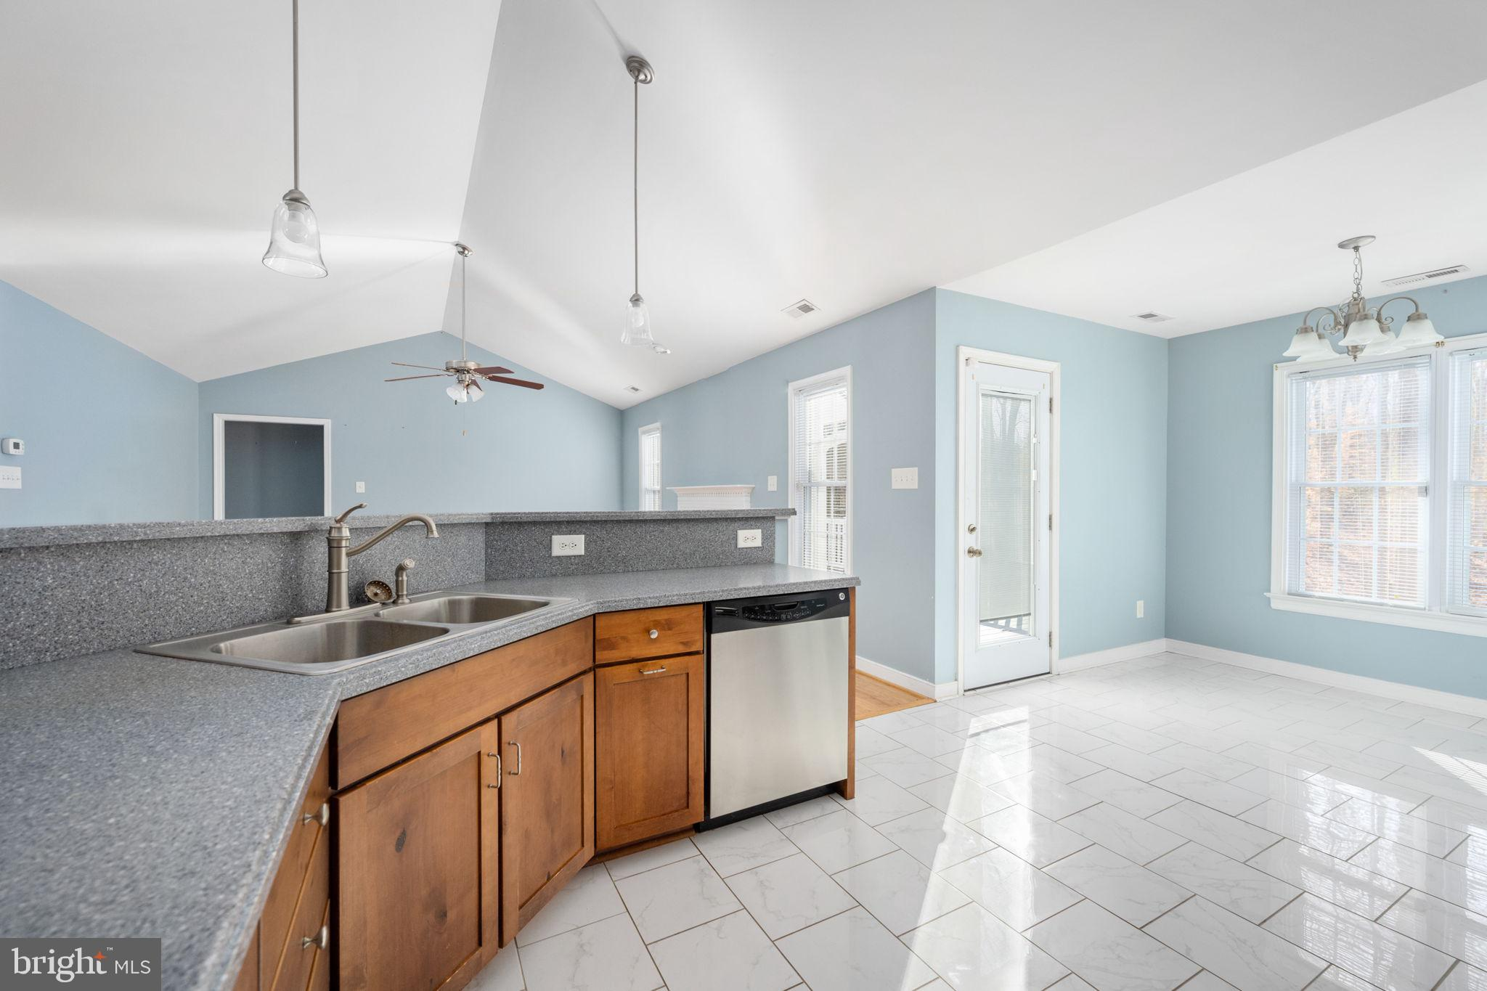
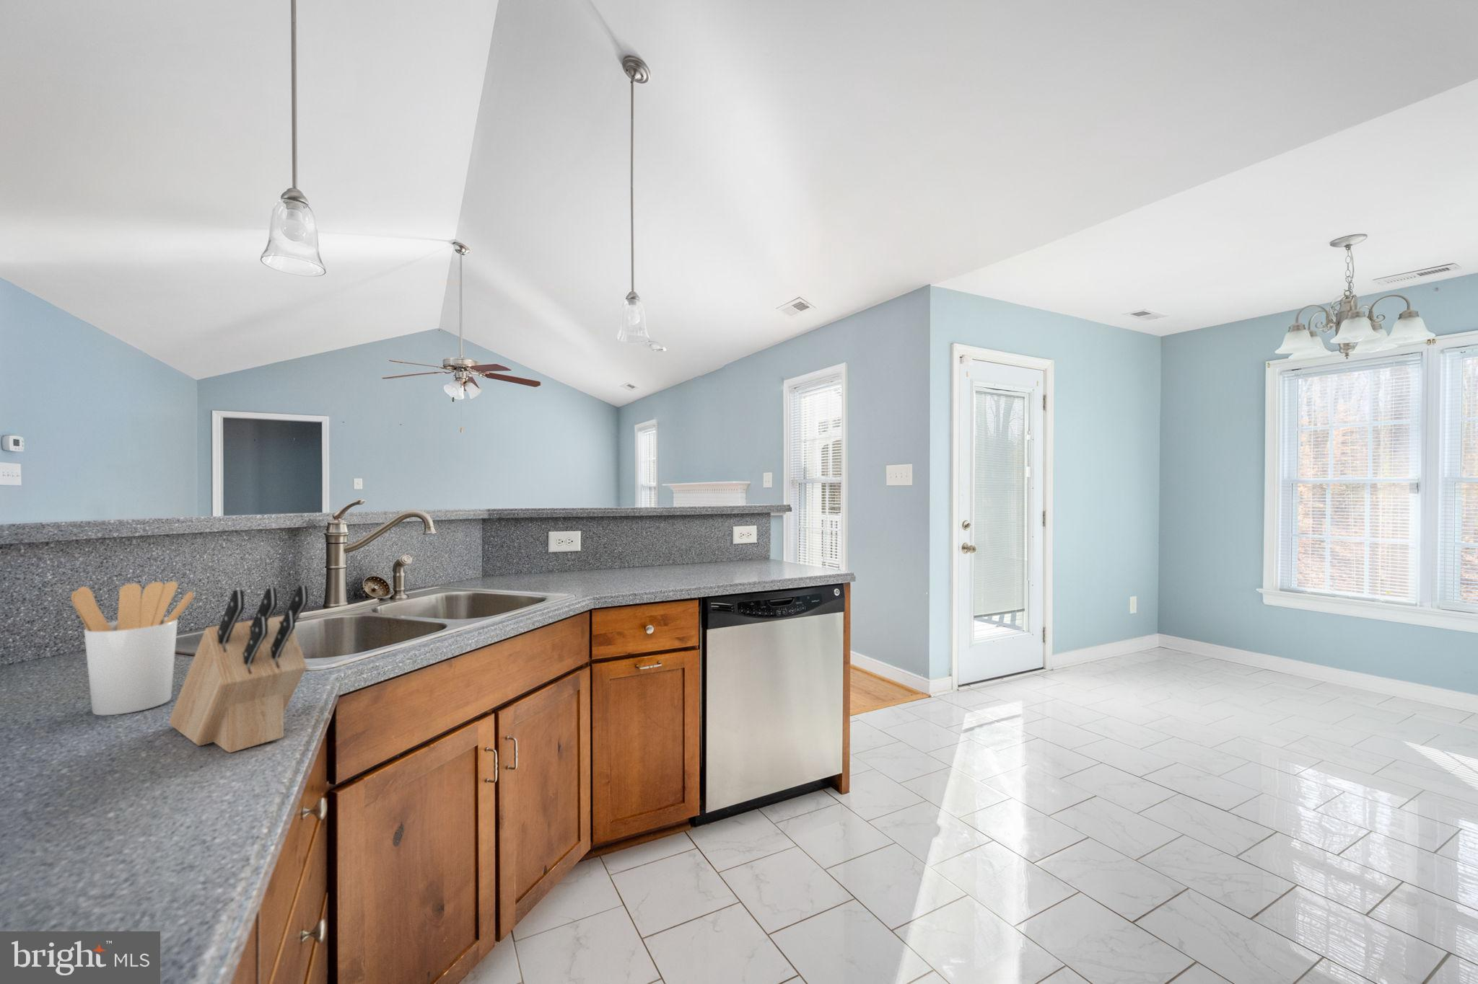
+ knife block [169,584,309,754]
+ utensil holder [70,580,196,716]
